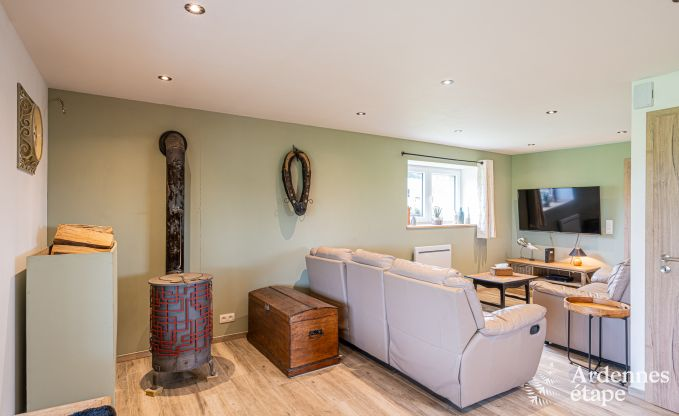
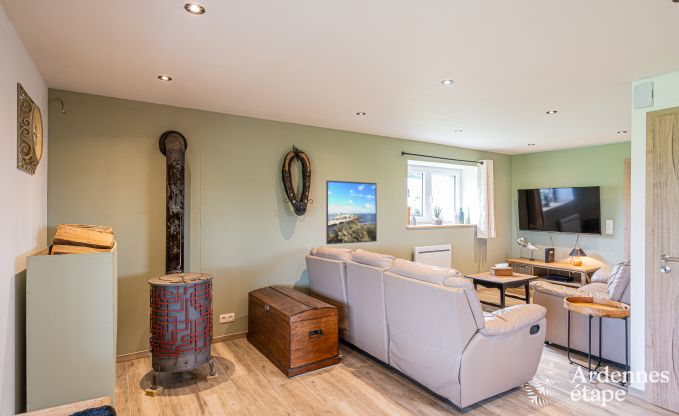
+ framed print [325,179,378,245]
